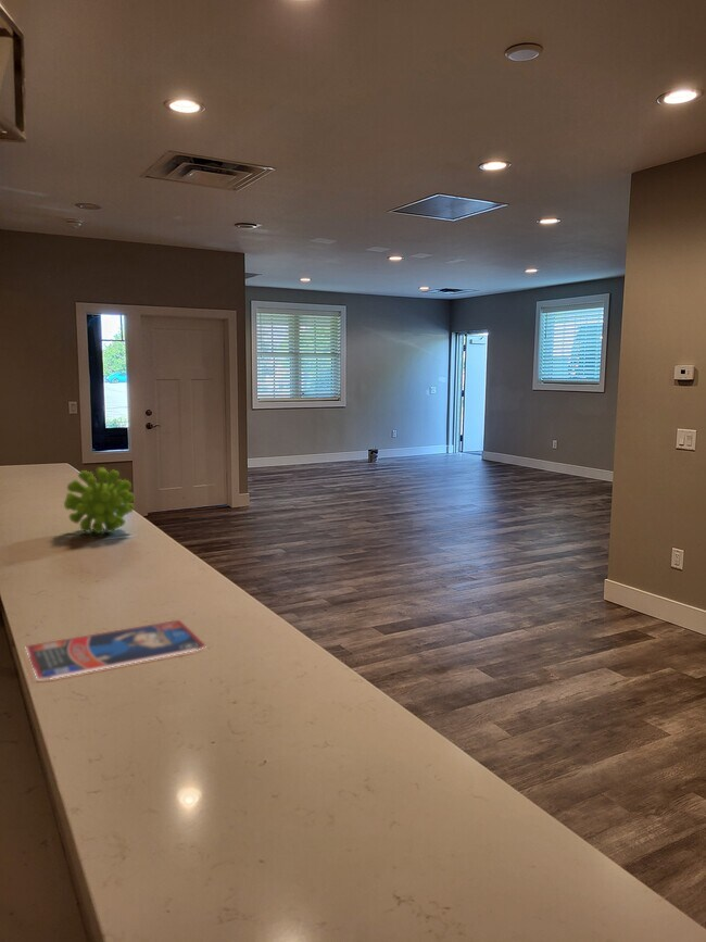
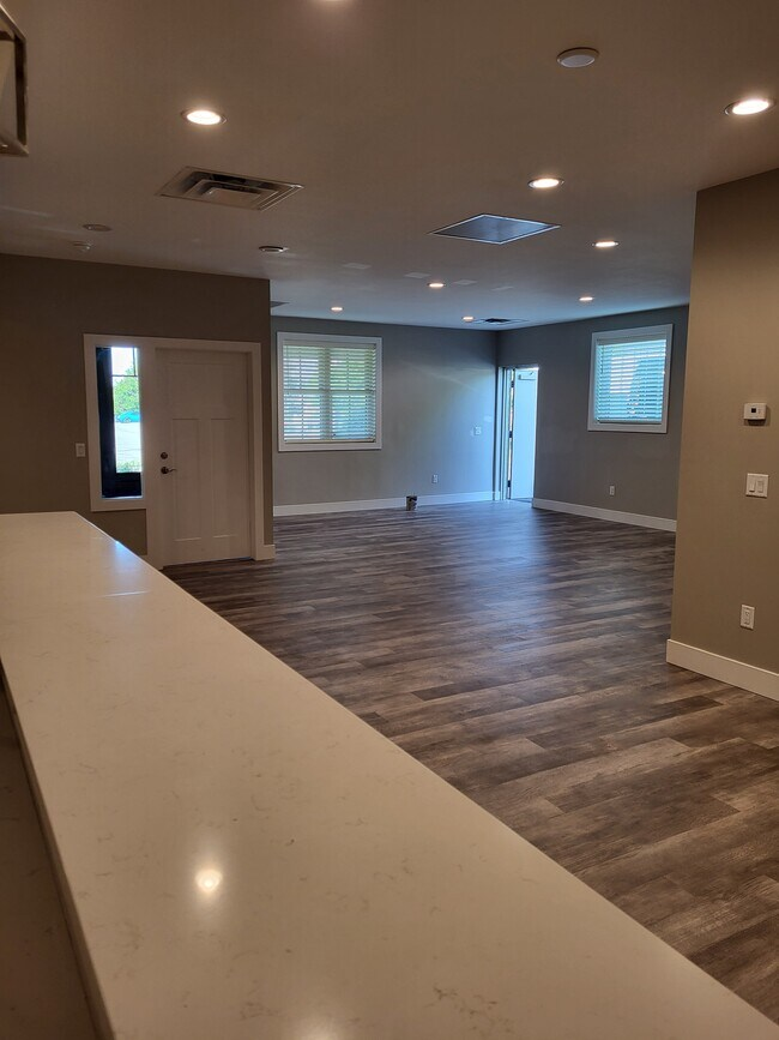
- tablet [25,619,207,680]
- plant [63,466,135,535]
